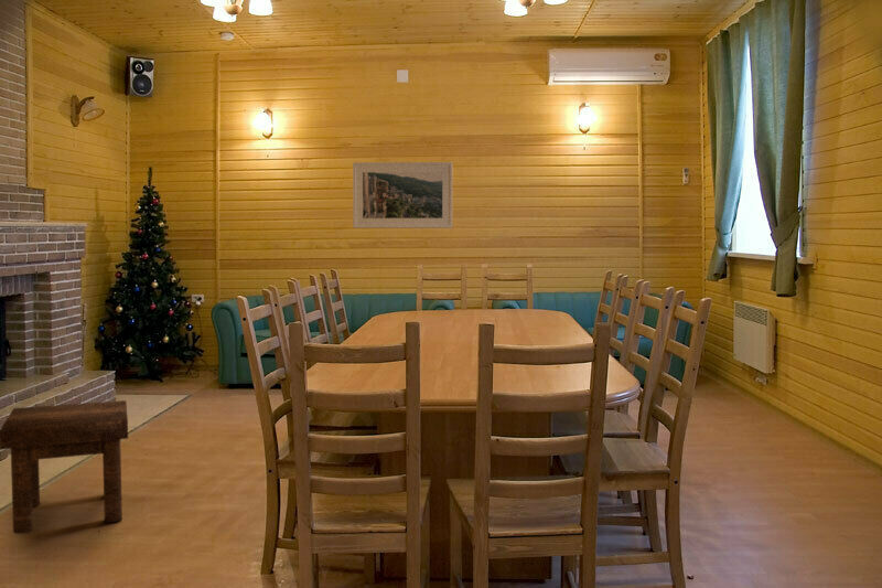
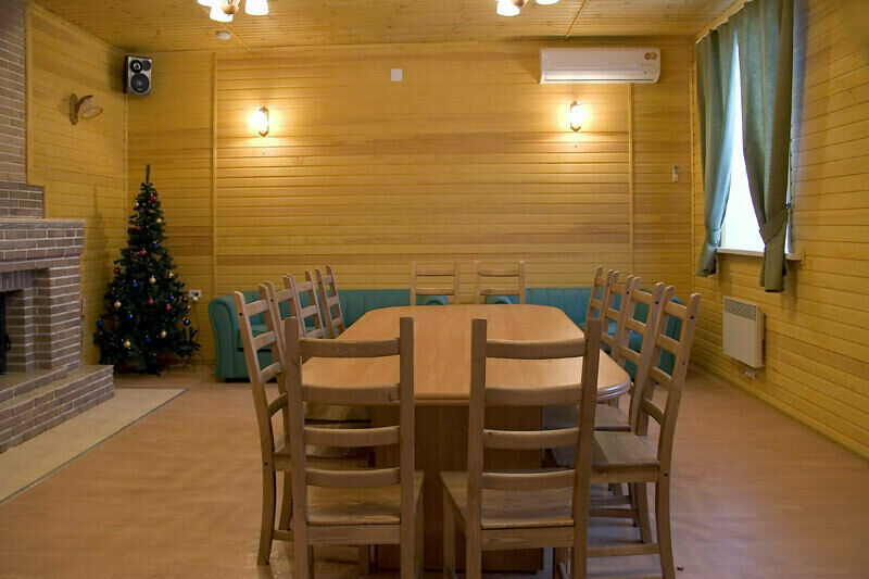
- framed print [352,161,453,229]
- stool [0,399,129,535]
